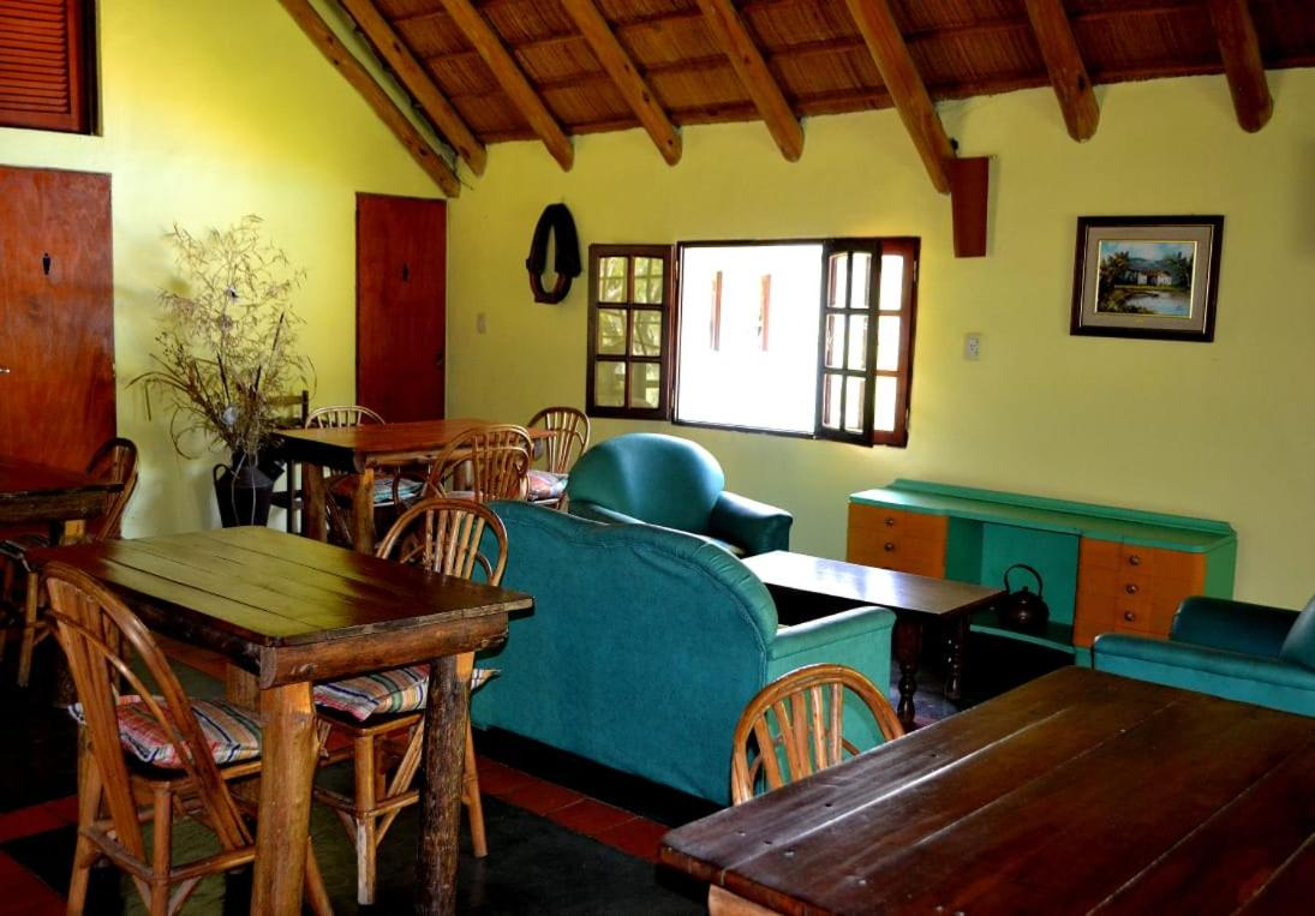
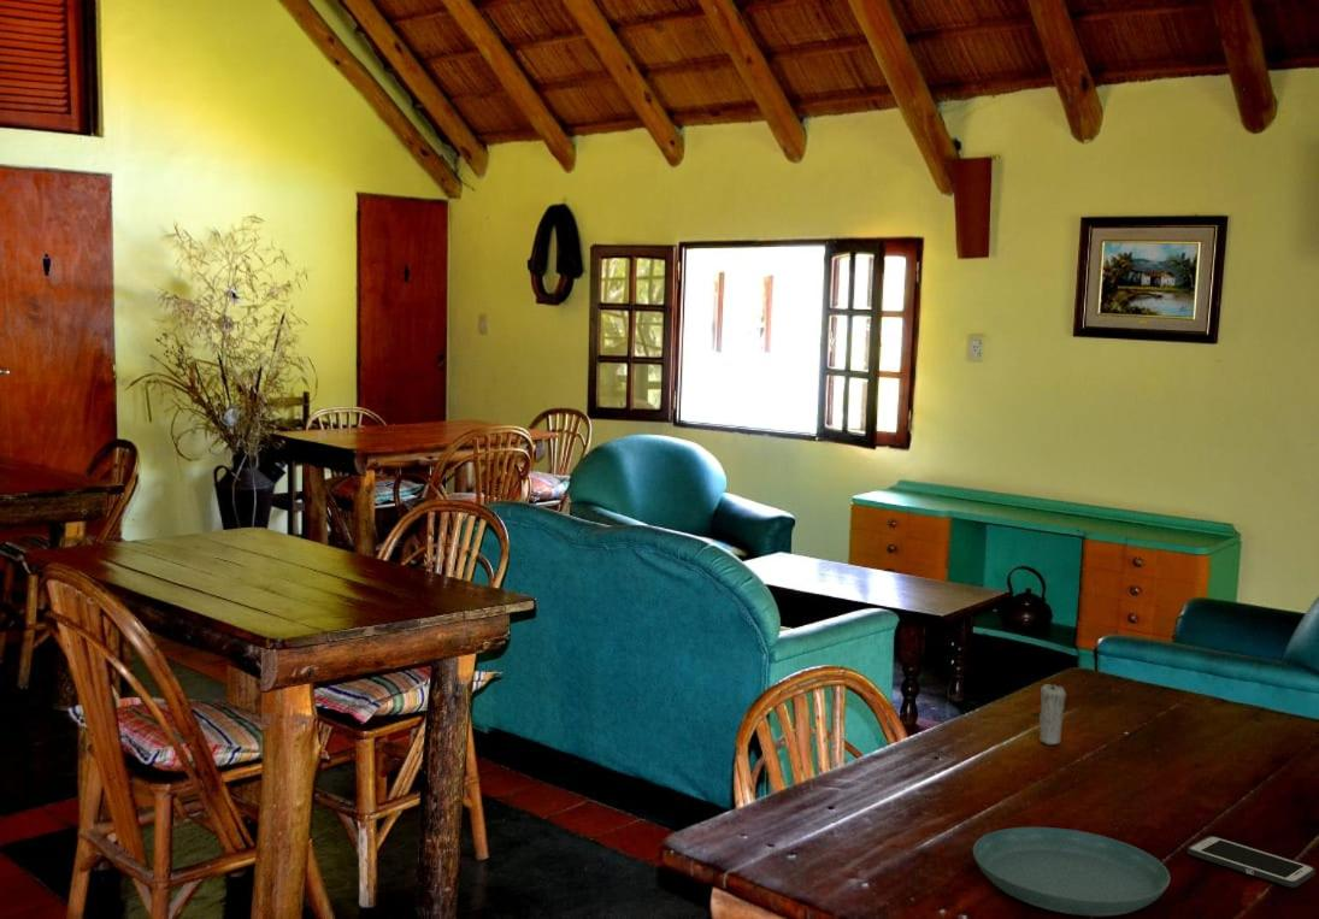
+ cell phone [1186,835,1317,889]
+ saucer [972,826,1171,918]
+ candle [1038,678,1067,746]
